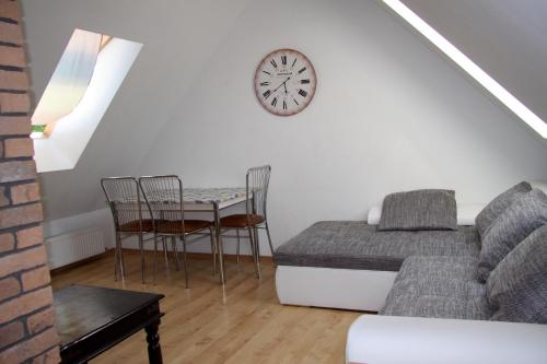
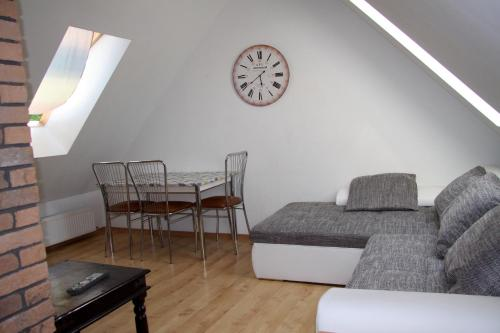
+ remote control [65,270,111,296]
